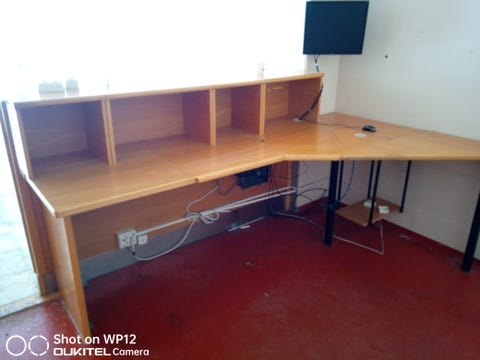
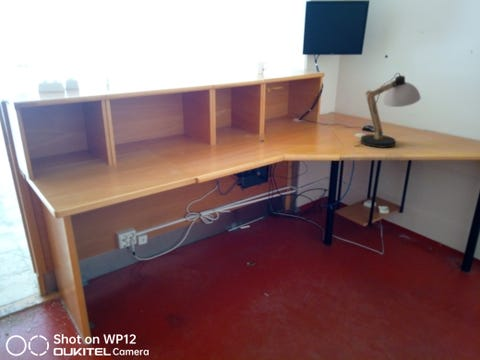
+ desk lamp [354,72,422,149]
